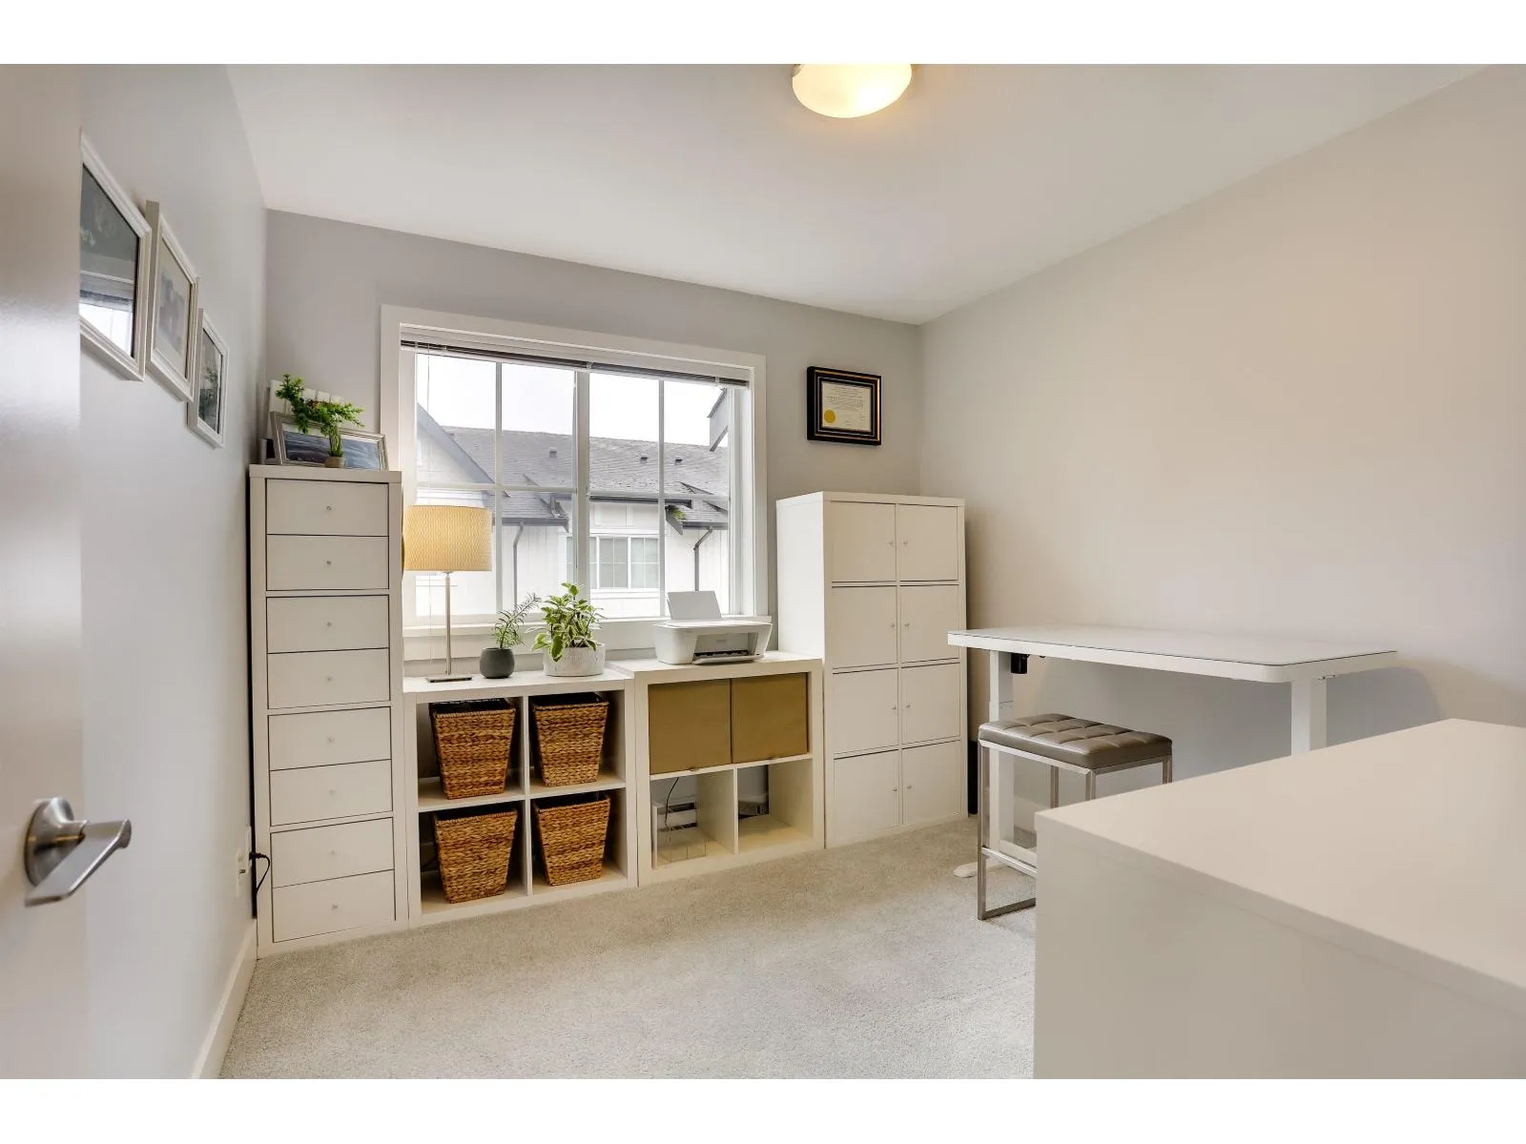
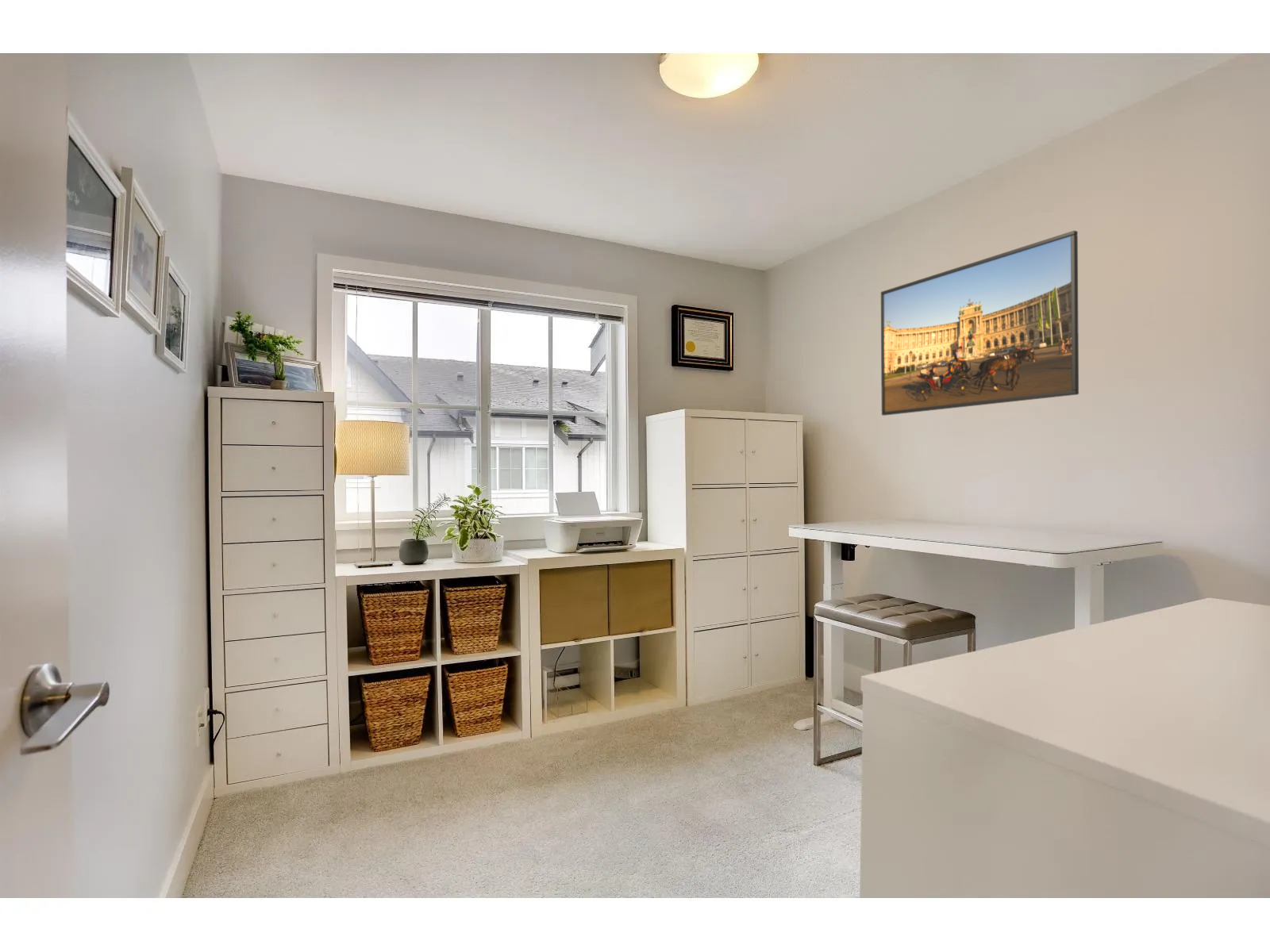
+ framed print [880,230,1079,417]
